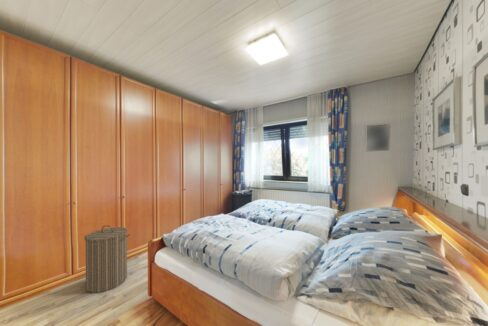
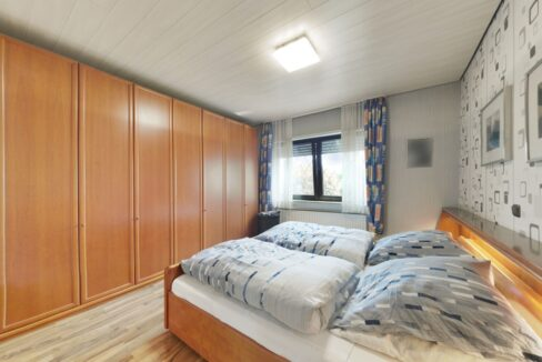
- laundry hamper [83,224,131,294]
